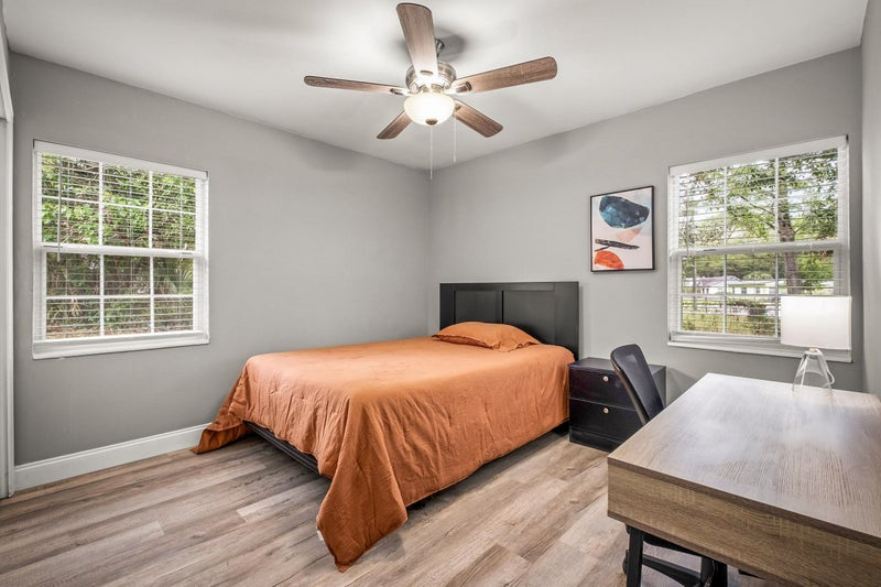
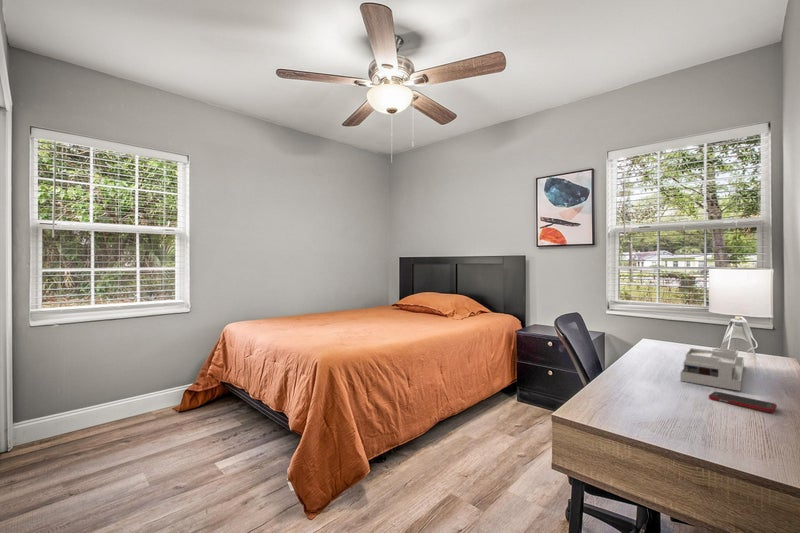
+ cell phone [708,390,778,413]
+ desk organizer [679,347,745,392]
